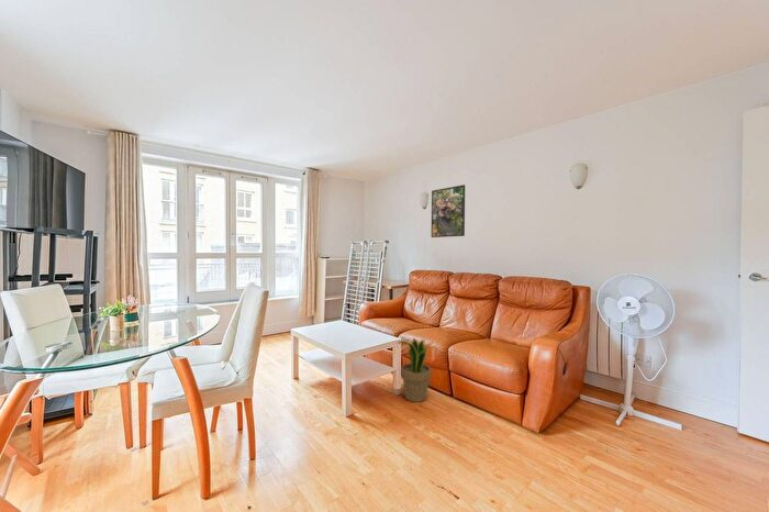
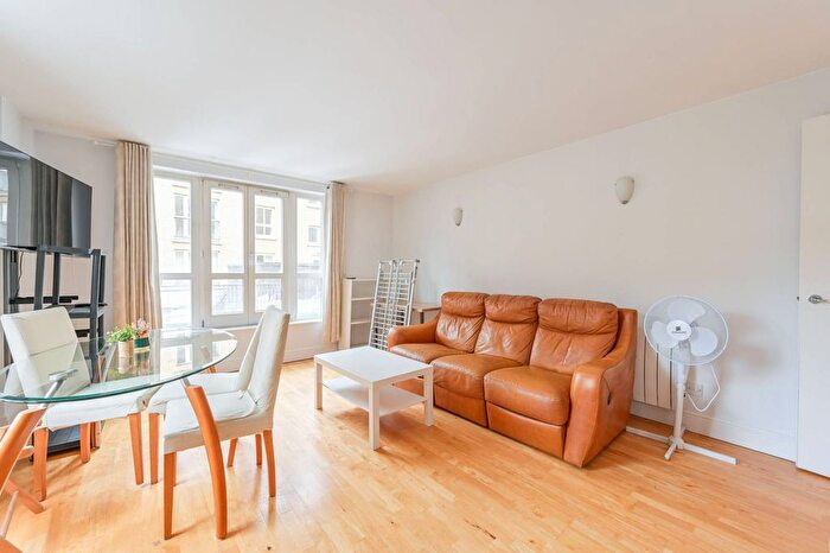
- potted plant [395,336,435,403]
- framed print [431,183,466,238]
